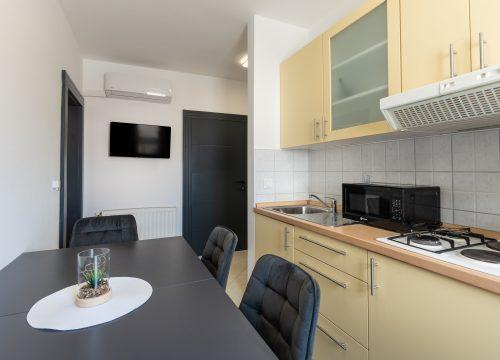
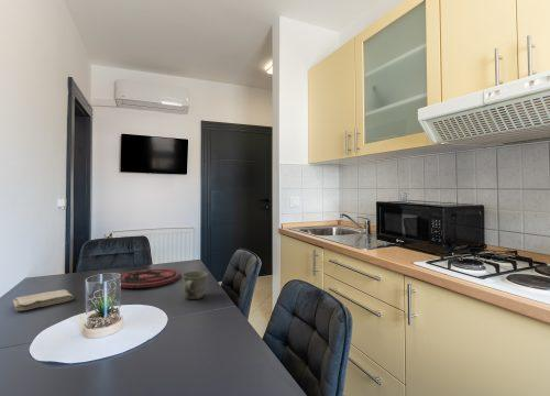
+ washcloth [11,288,75,311]
+ plate [120,268,180,289]
+ mug [182,271,209,300]
